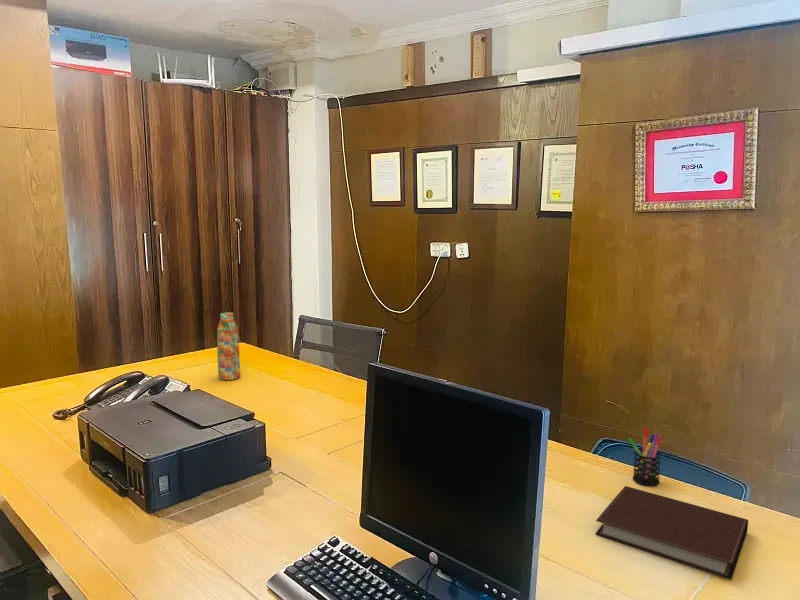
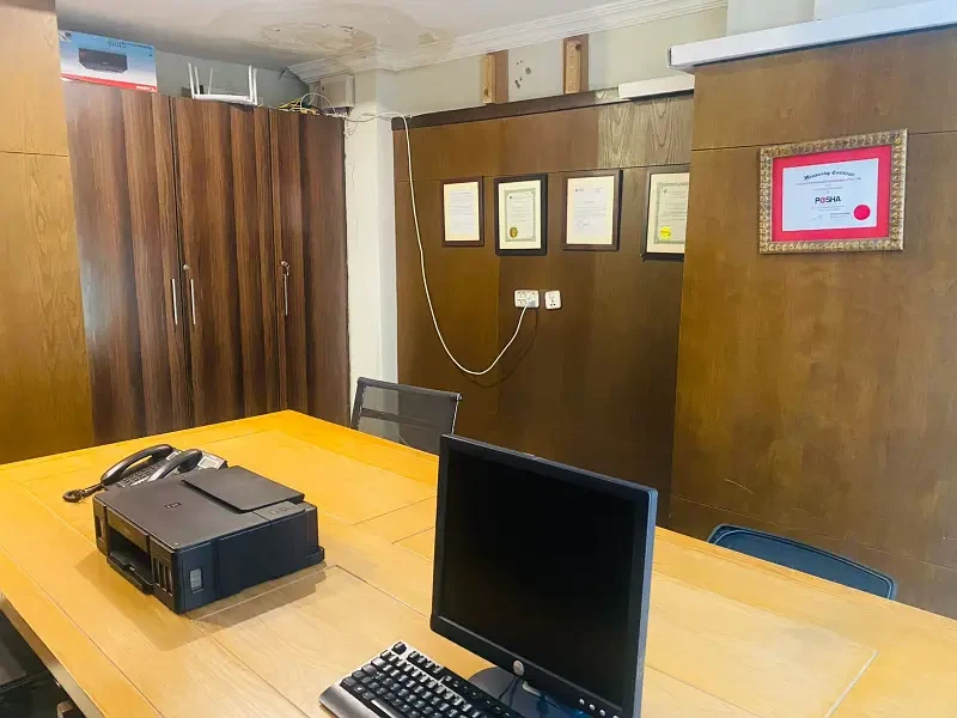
- pen holder [627,427,663,487]
- water bottle [216,311,241,381]
- notebook [594,485,749,580]
